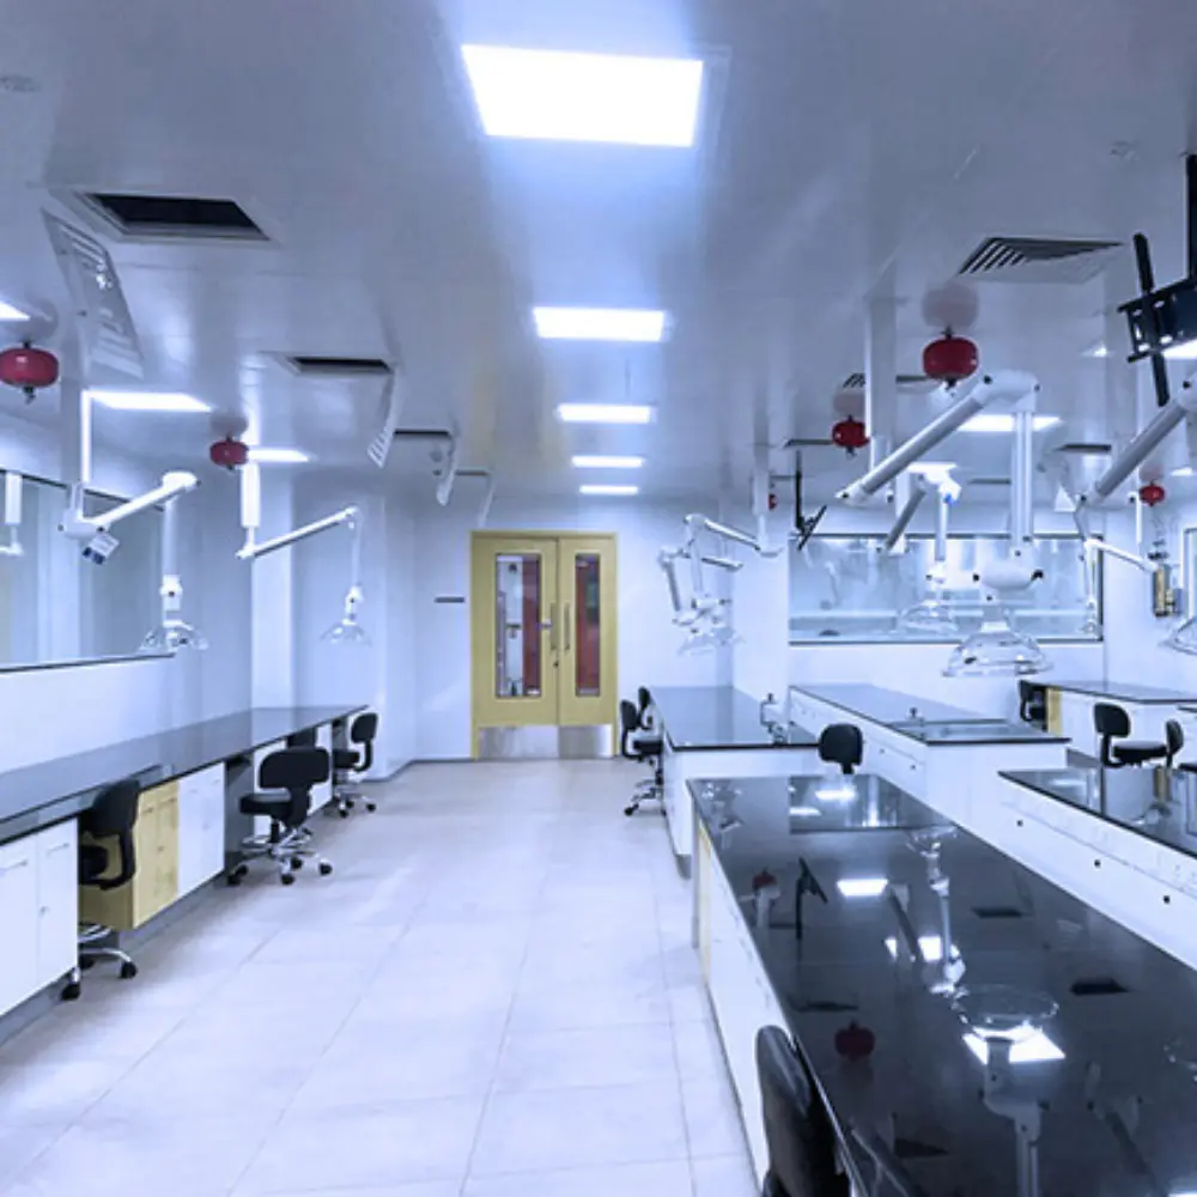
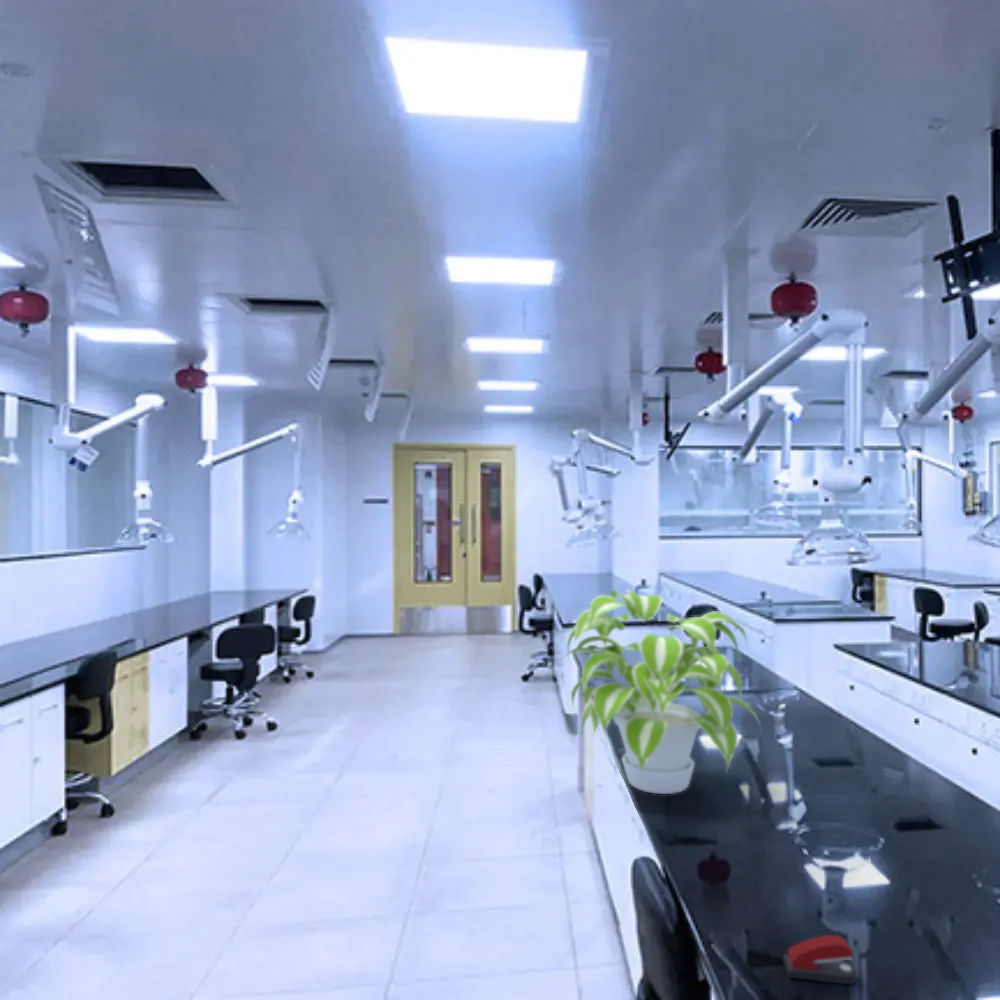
+ plant [558,588,763,795]
+ stapler [782,934,857,985]
